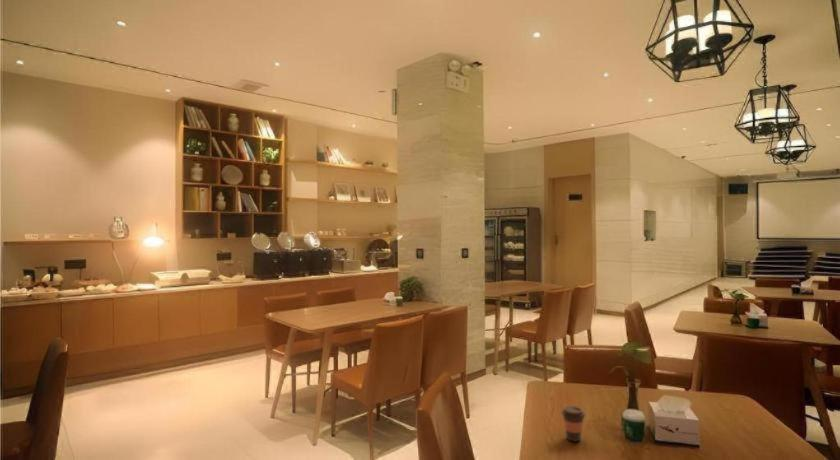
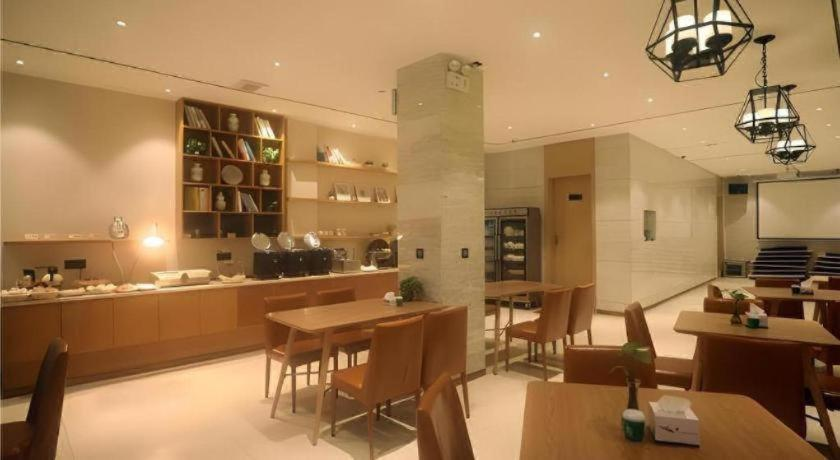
- coffee cup [560,405,586,443]
